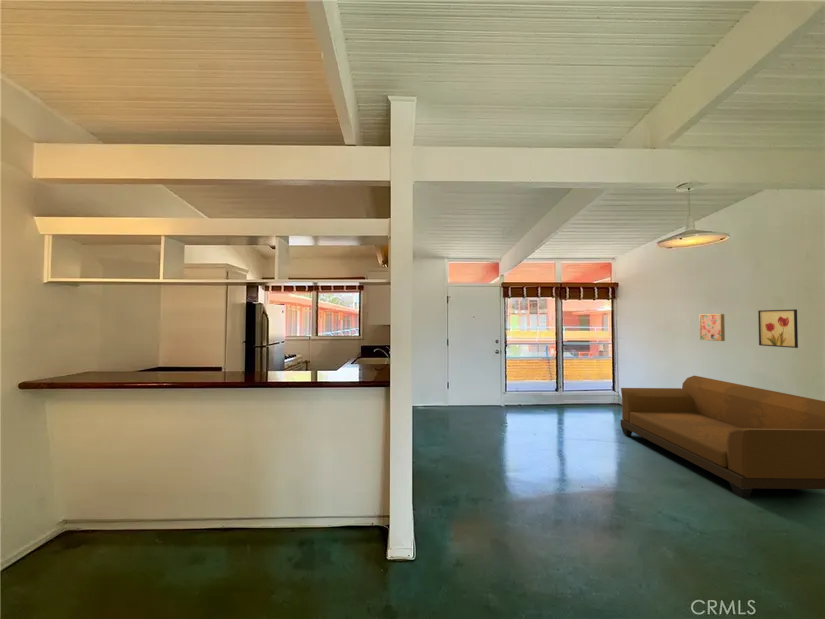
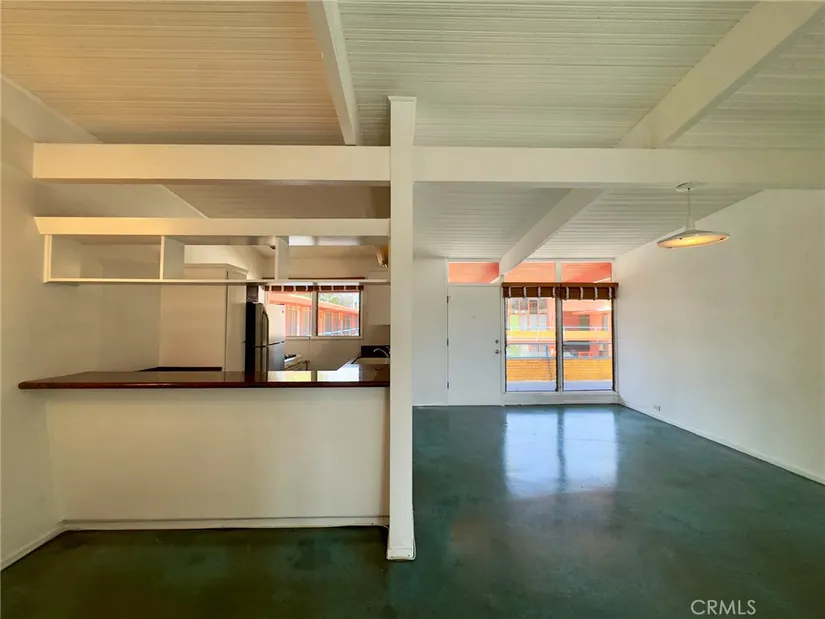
- wall art [757,308,799,349]
- wall art [699,313,726,342]
- sofa [620,375,825,499]
